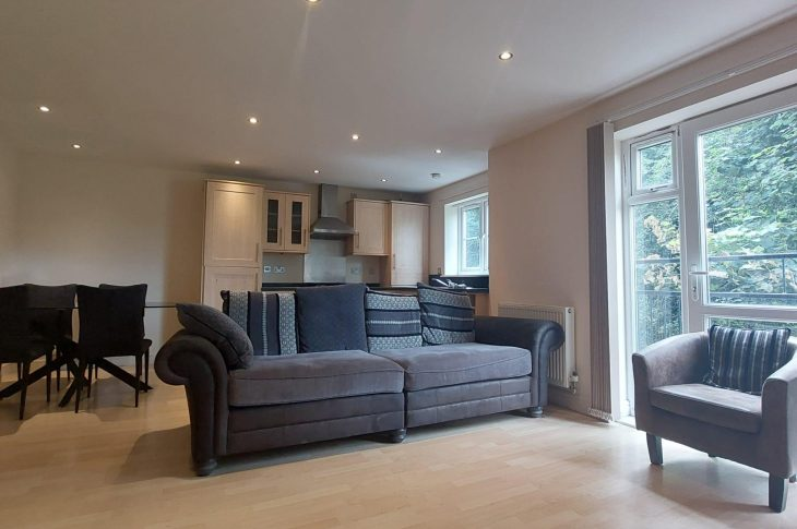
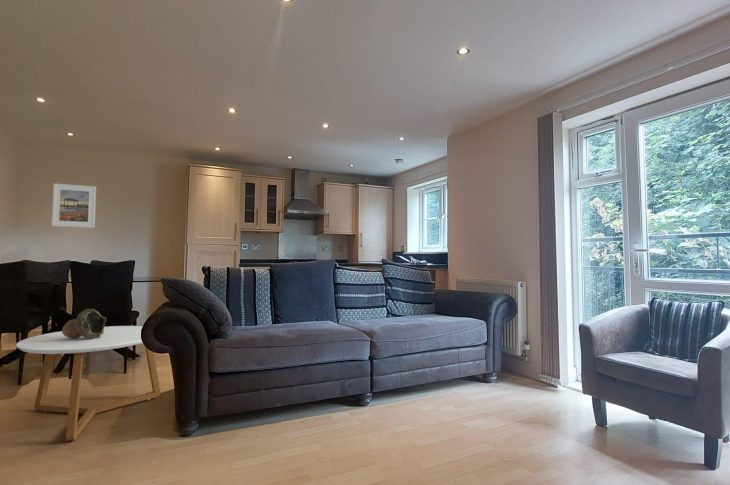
+ coffee table [15,325,161,442]
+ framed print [51,182,97,229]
+ decorative bowl [61,308,107,339]
